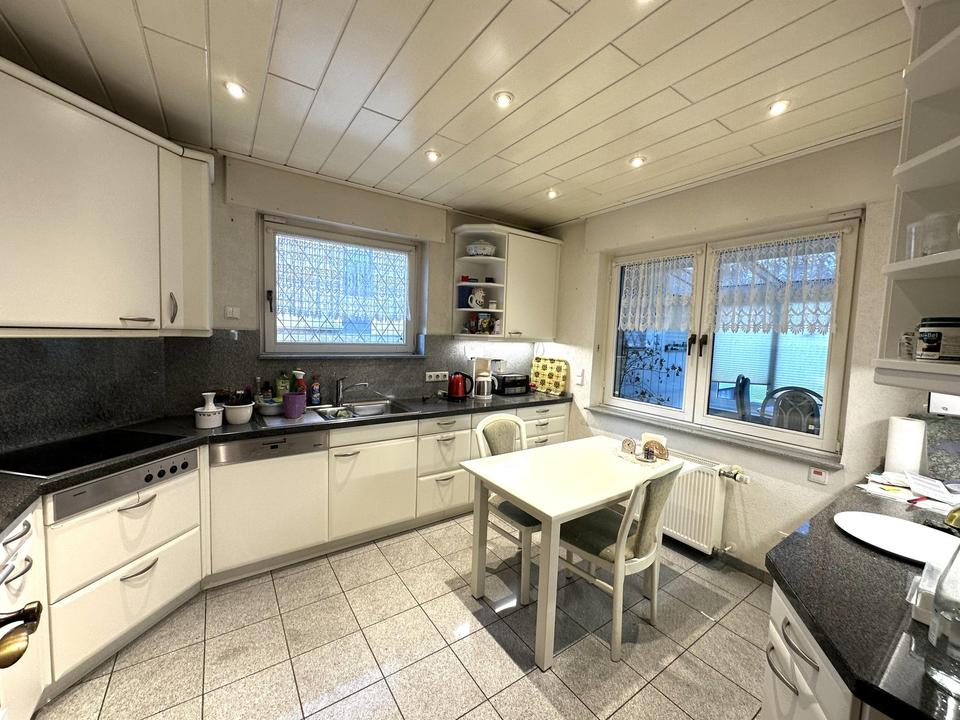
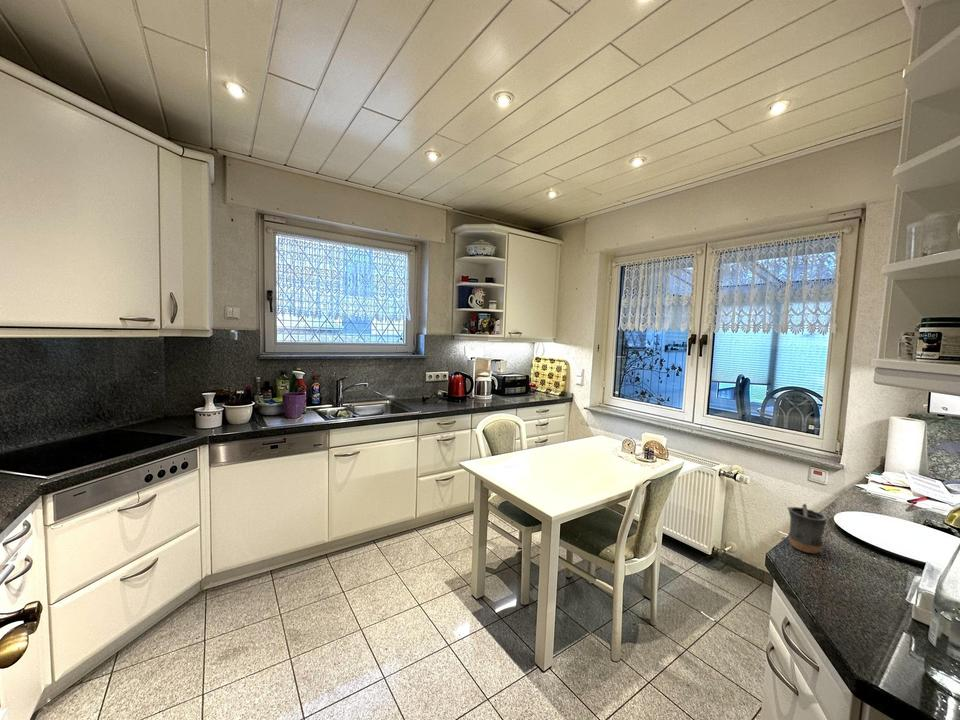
+ mug [786,503,828,555]
